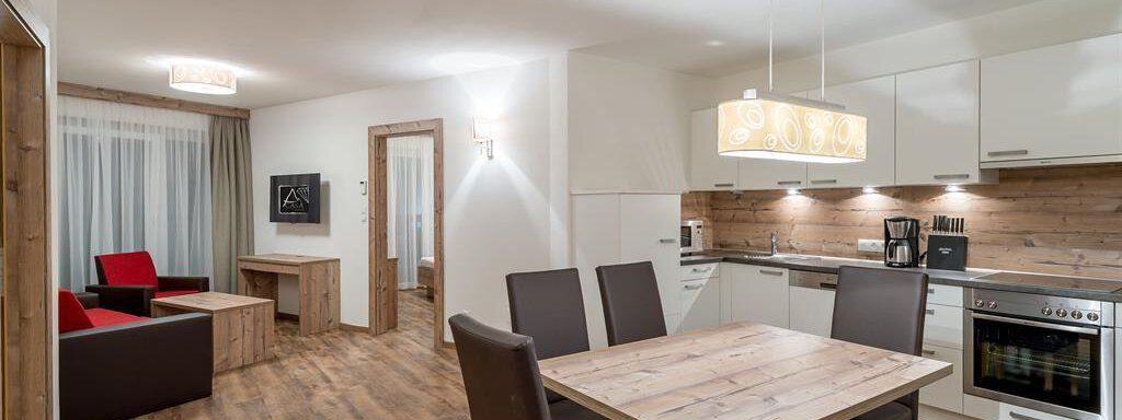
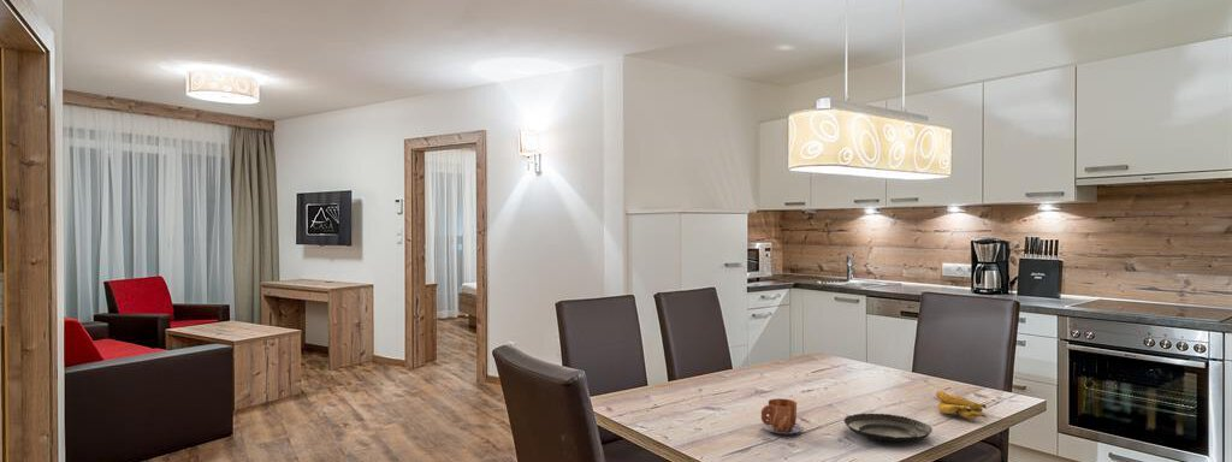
+ mug [760,398,805,436]
+ banana [935,390,989,420]
+ tart tin [843,413,934,444]
